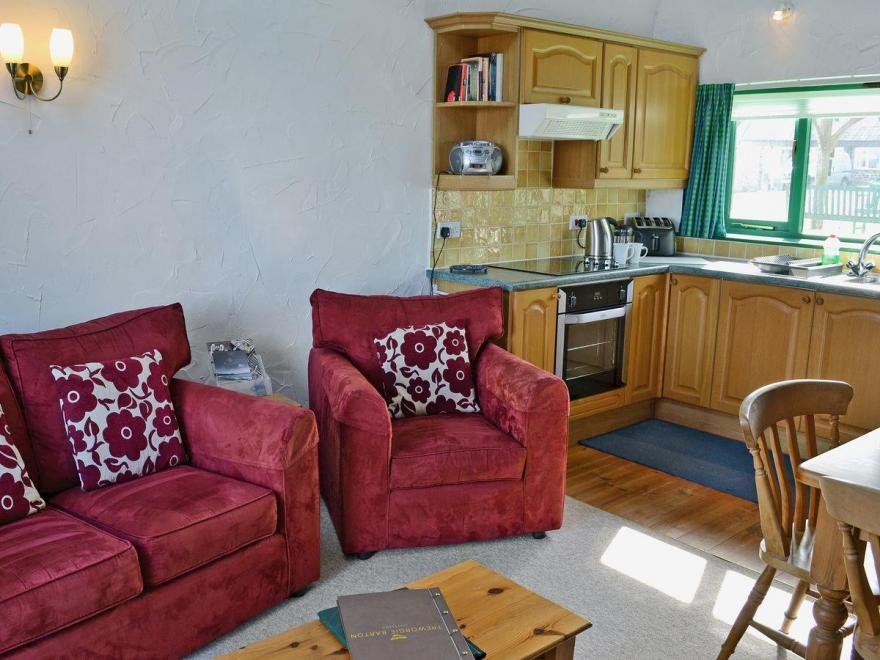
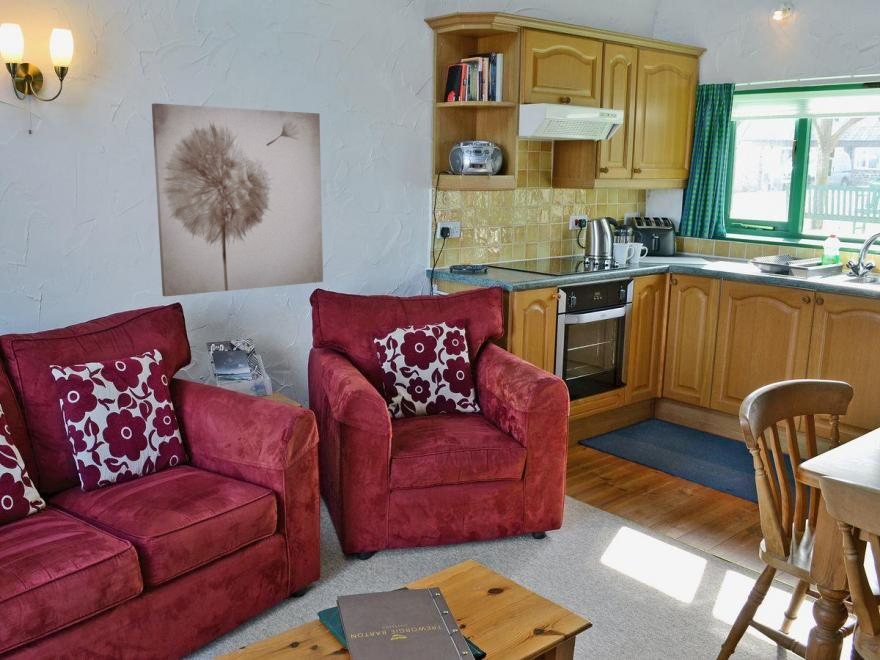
+ wall art [151,102,324,298]
